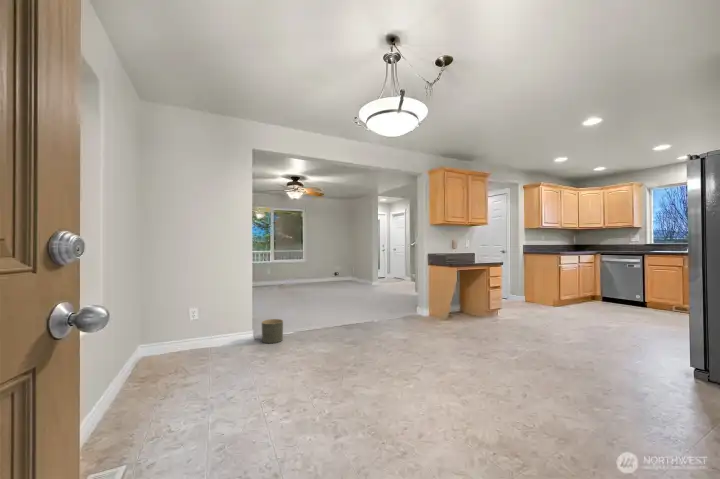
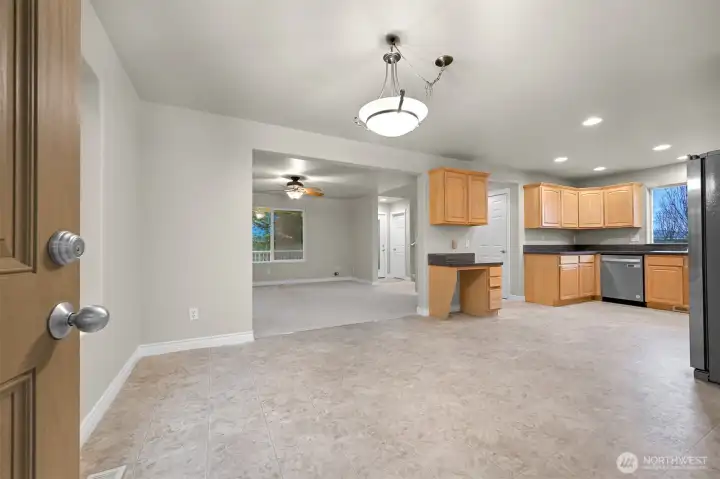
- planter [261,318,284,344]
